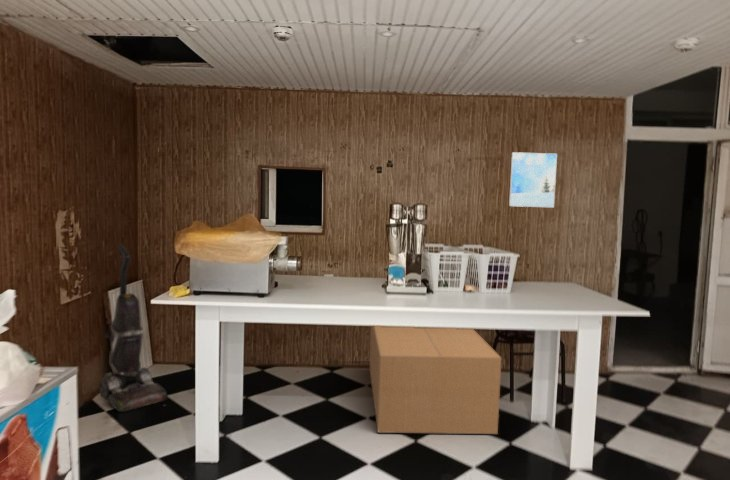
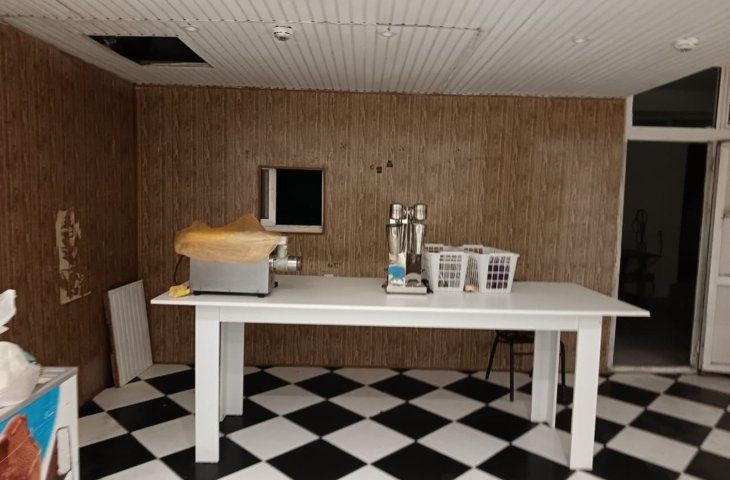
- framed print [508,151,558,208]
- vacuum cleaner [98,243,168,413]
- cardboard box [369,325,503,435]
